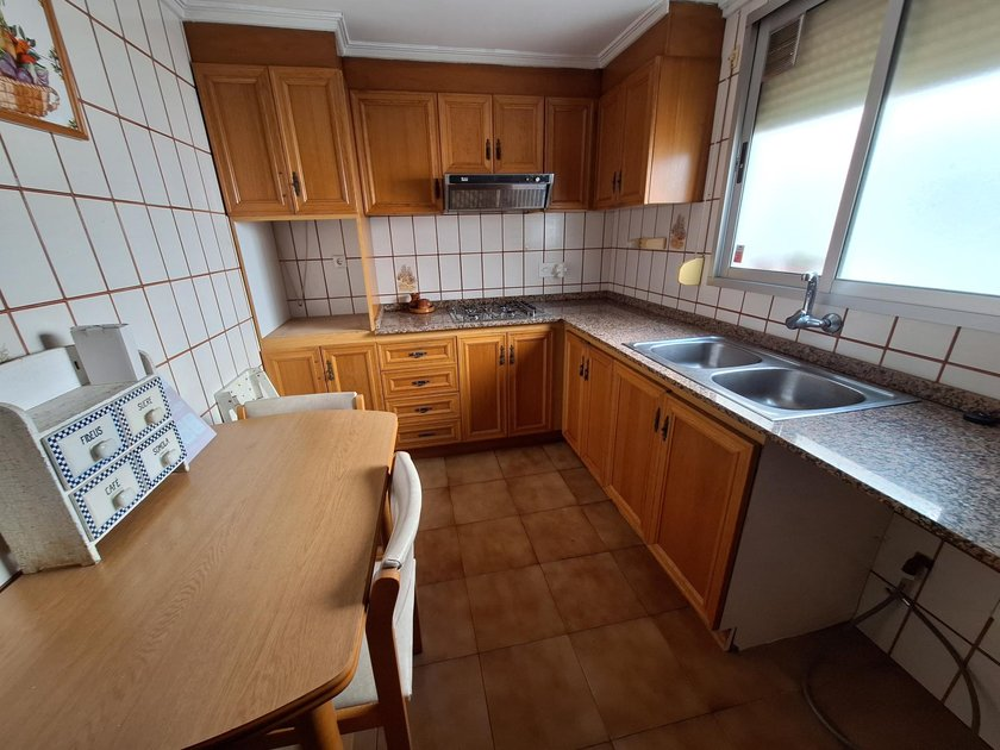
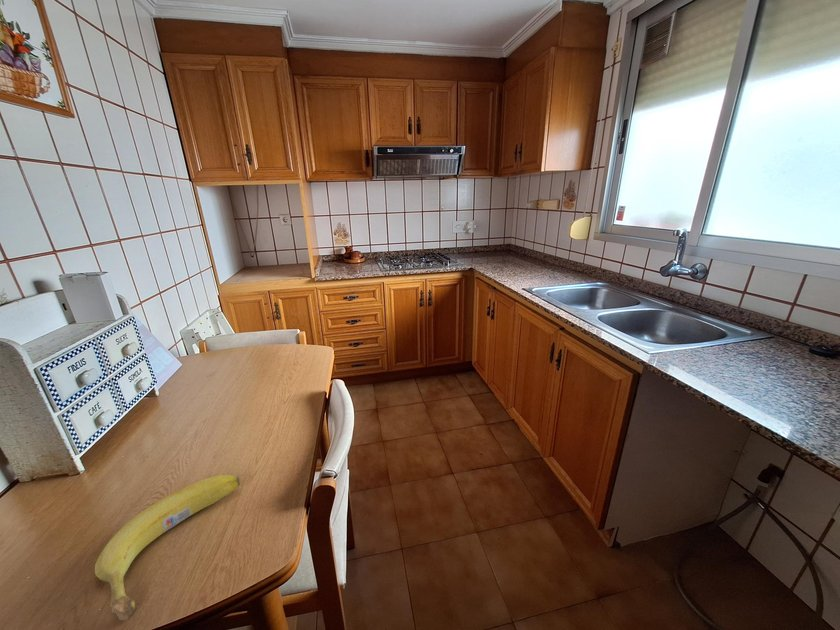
+ fruit [94,474,241,621]
